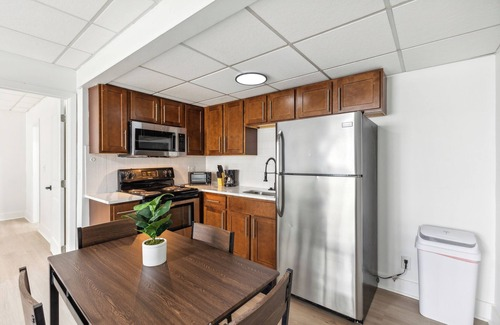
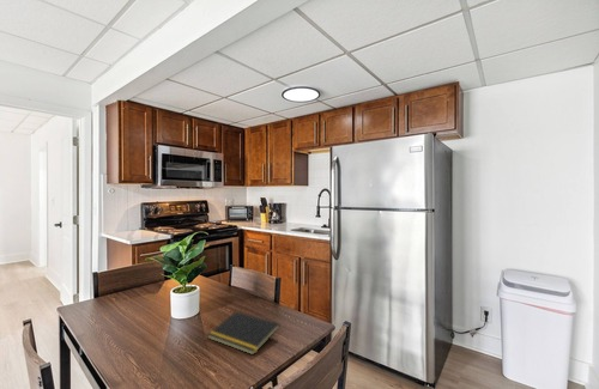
+ notepad [206,310,280,355]
